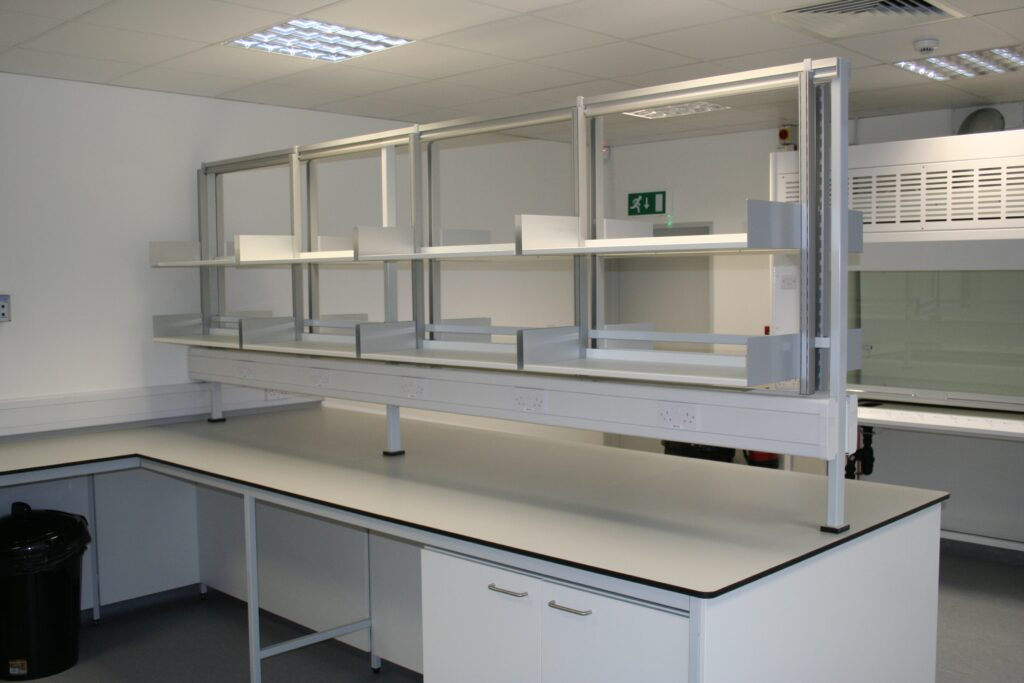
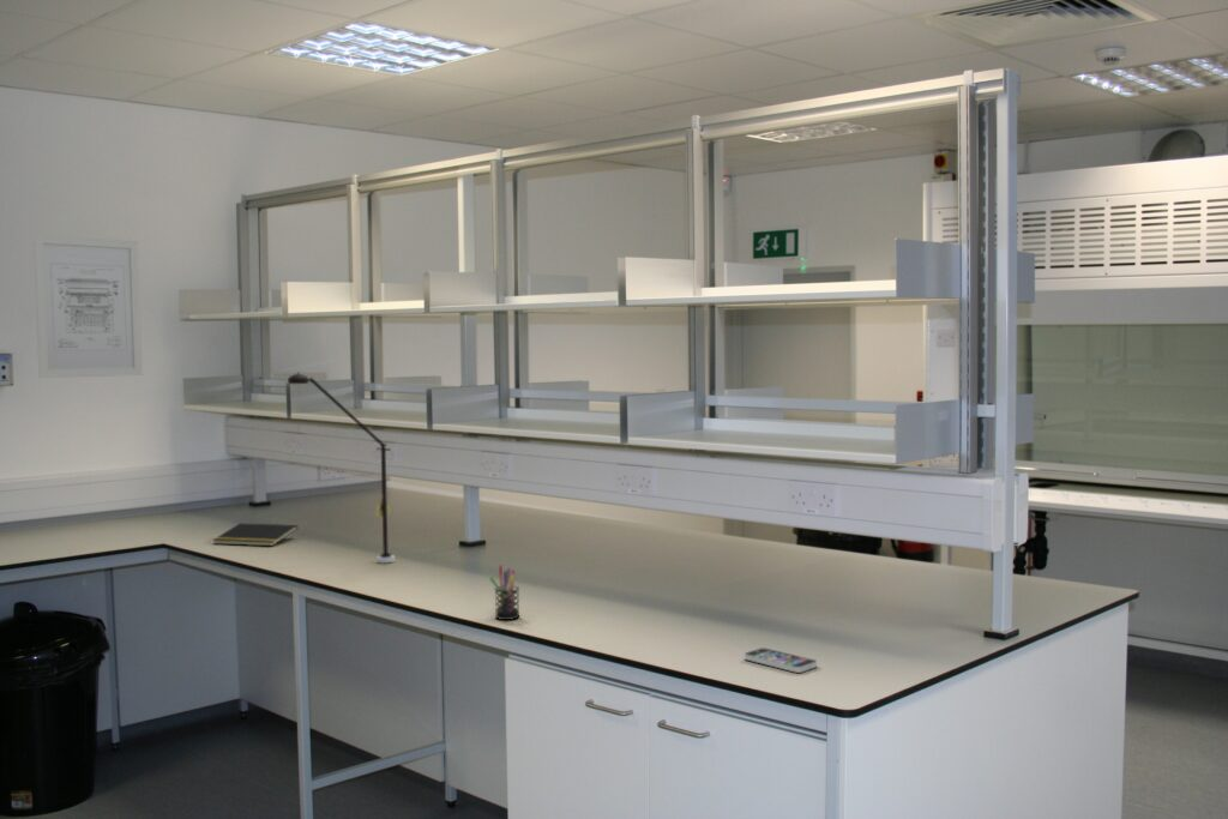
+ smartphone [744,648,818,674]
+ wall art [32,234,144,379]
+ pen holder [488,565,520,621]
+ notepad [211,522,299,547]
+ desk lamp [287,372,396,564]
